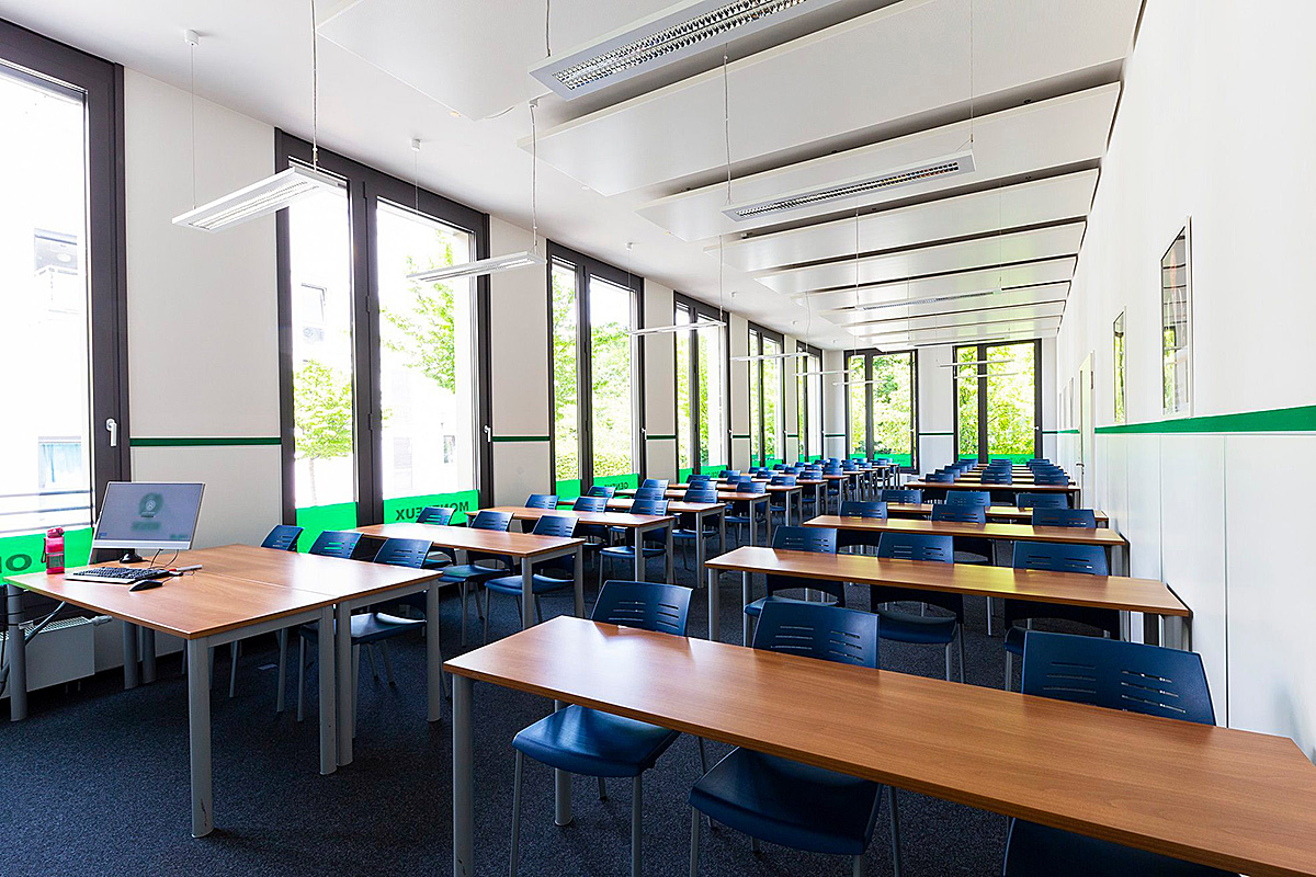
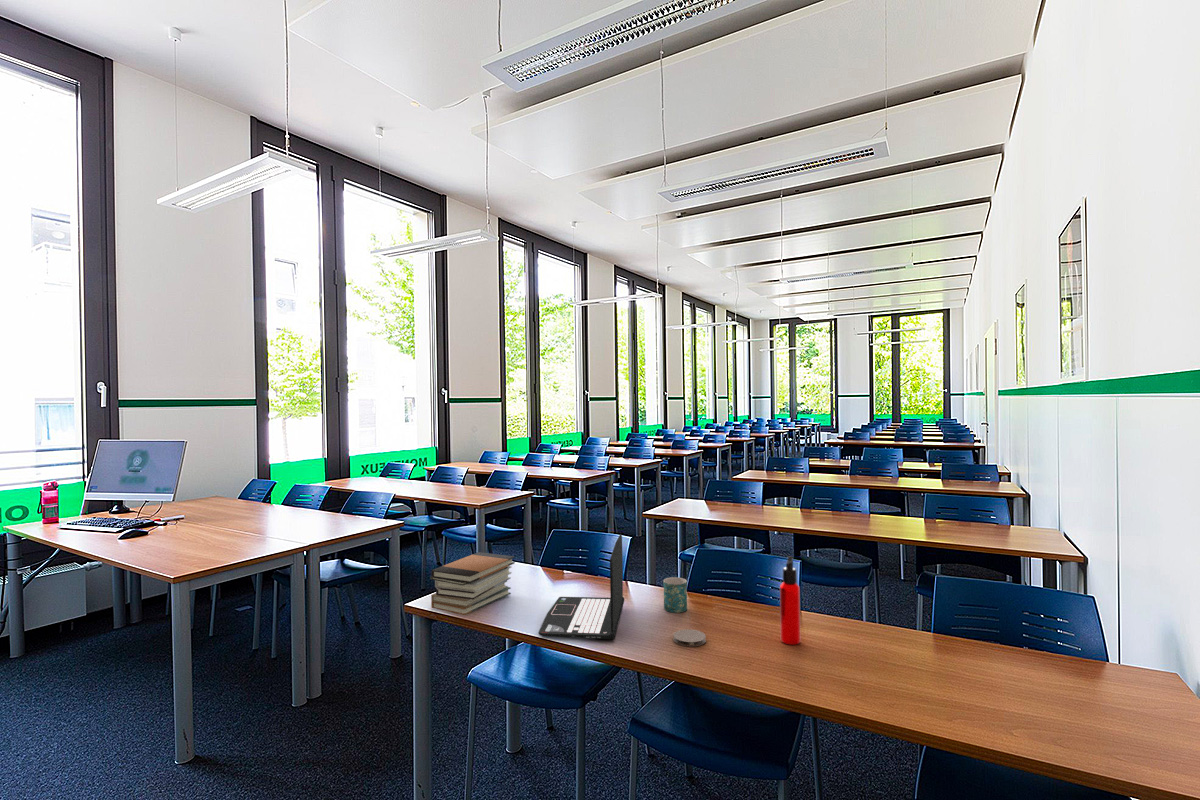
+ mug [663,576,688,614]
+ laptop [537,533,625,640]
+ water bottle [779,555,801,646]
+ book stack [429,551,516,616]
+ coaster [672,628,707,648]
